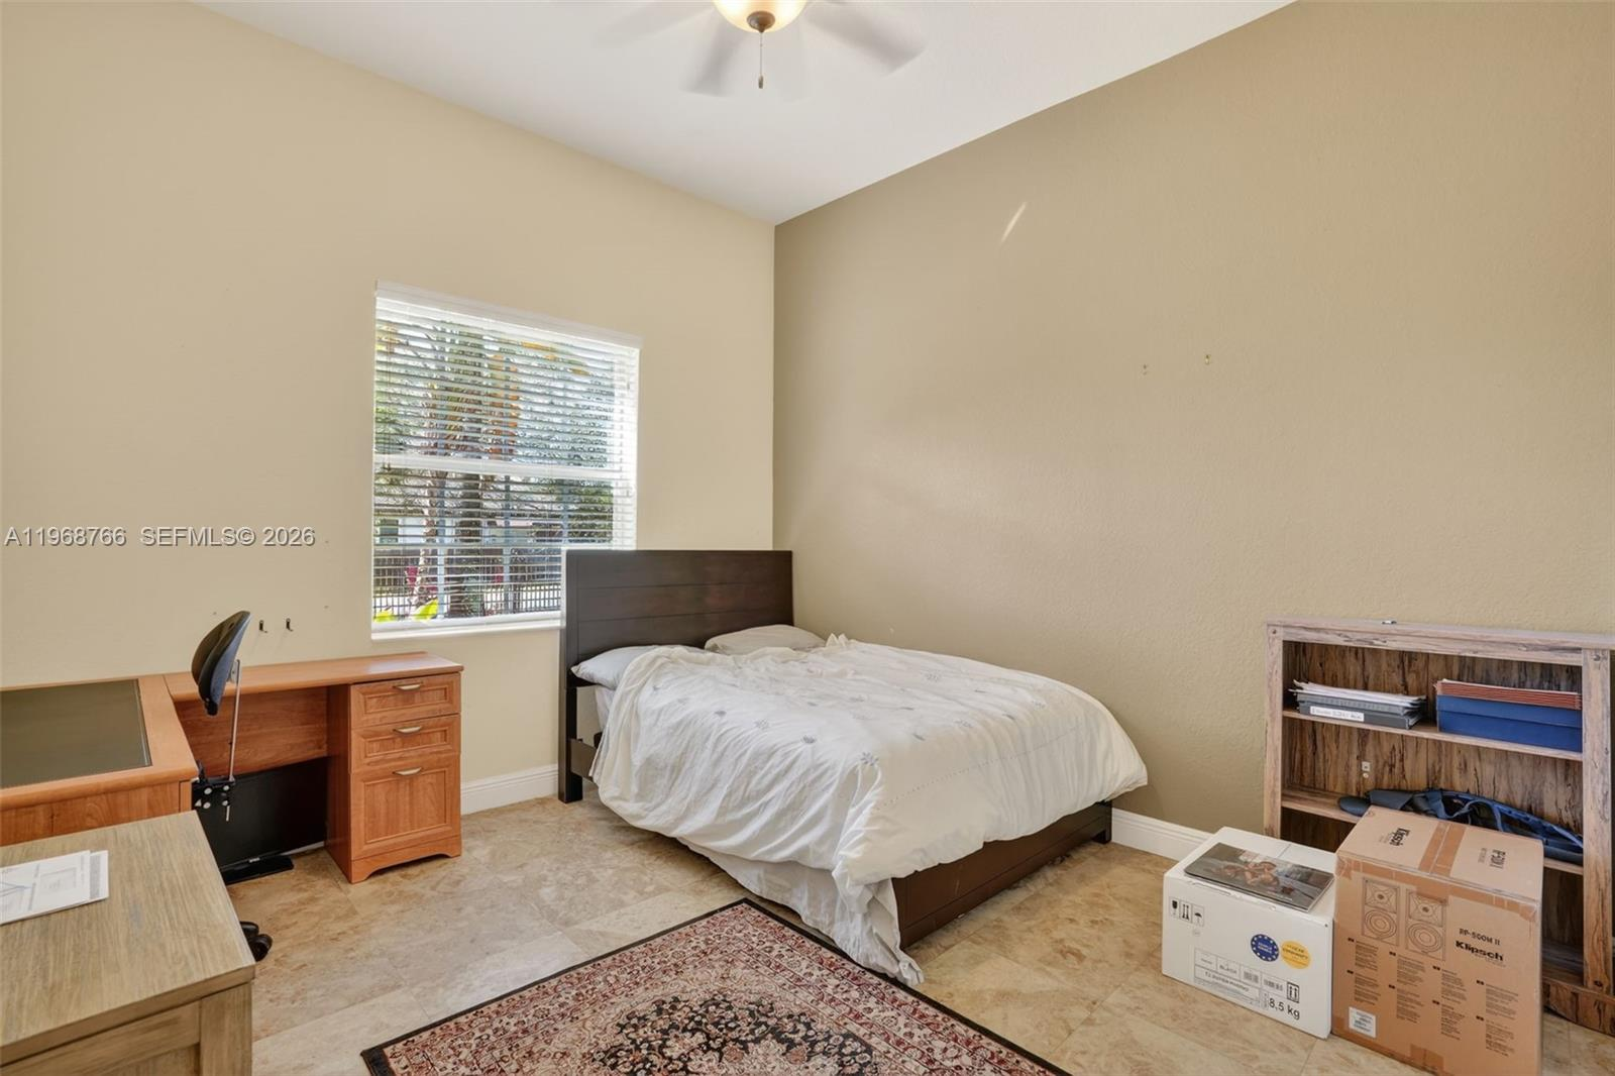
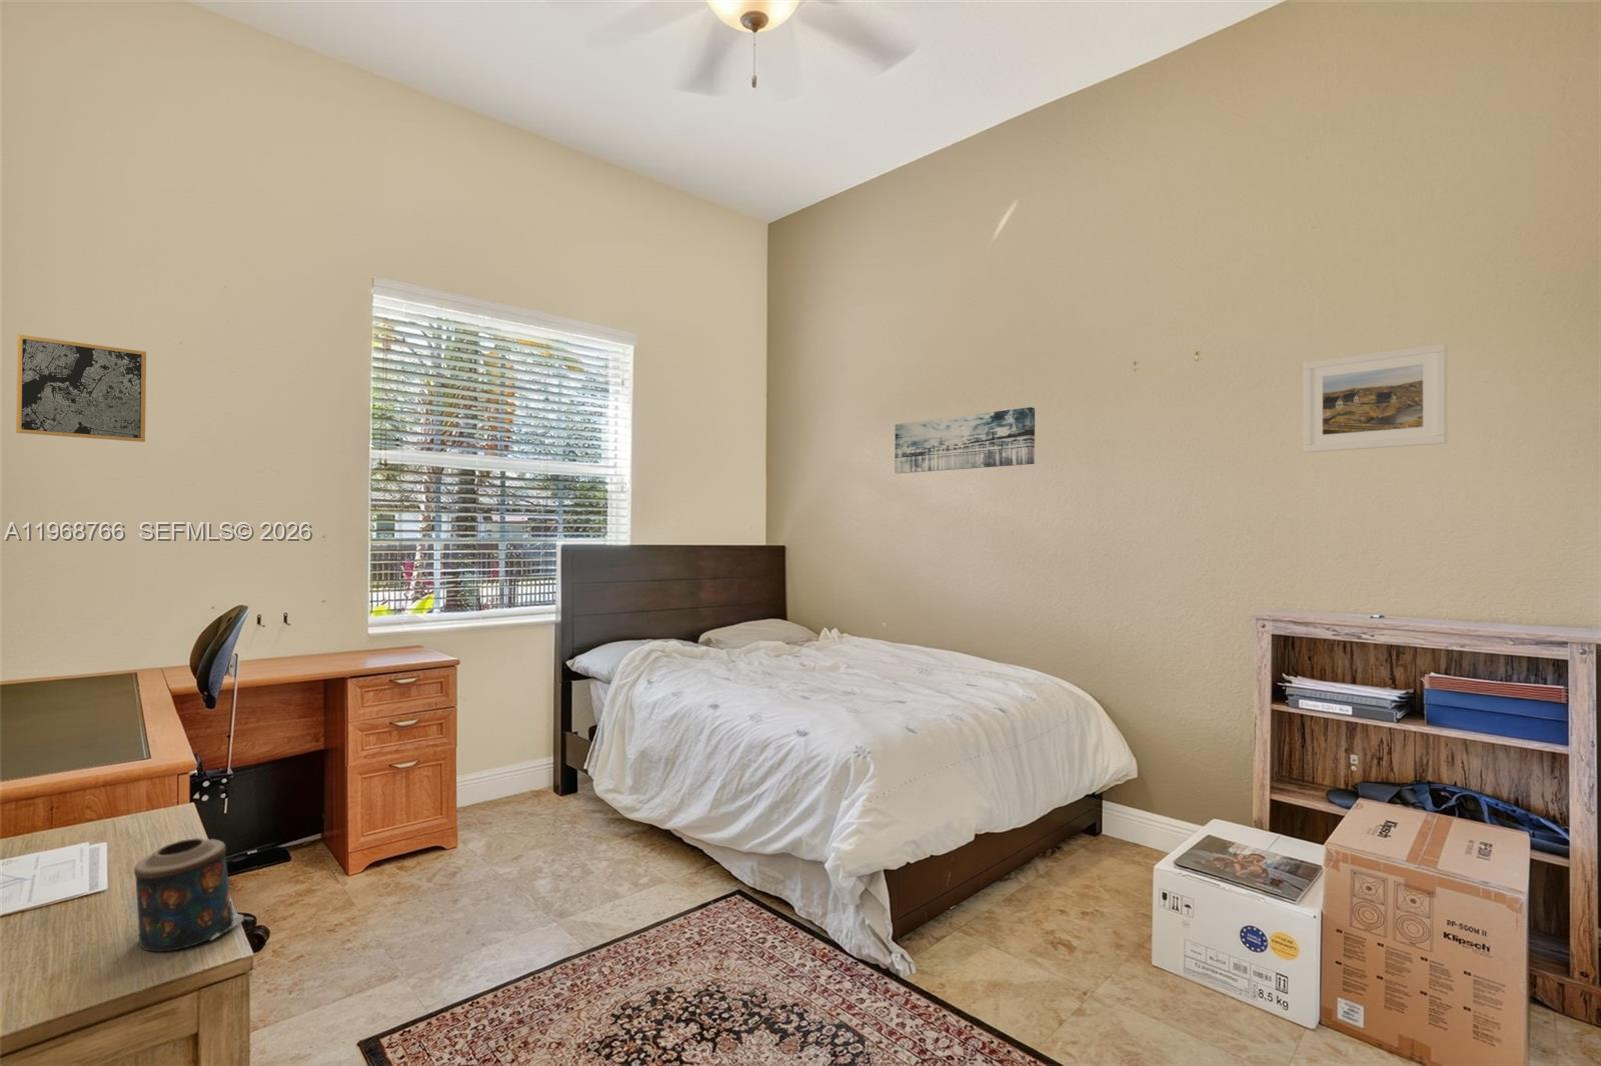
+ wall art [15,333,148,443]
+ candle [133,838,244,953]
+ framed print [1302,341,1447,454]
+ wall art [894,406,1036,475]
